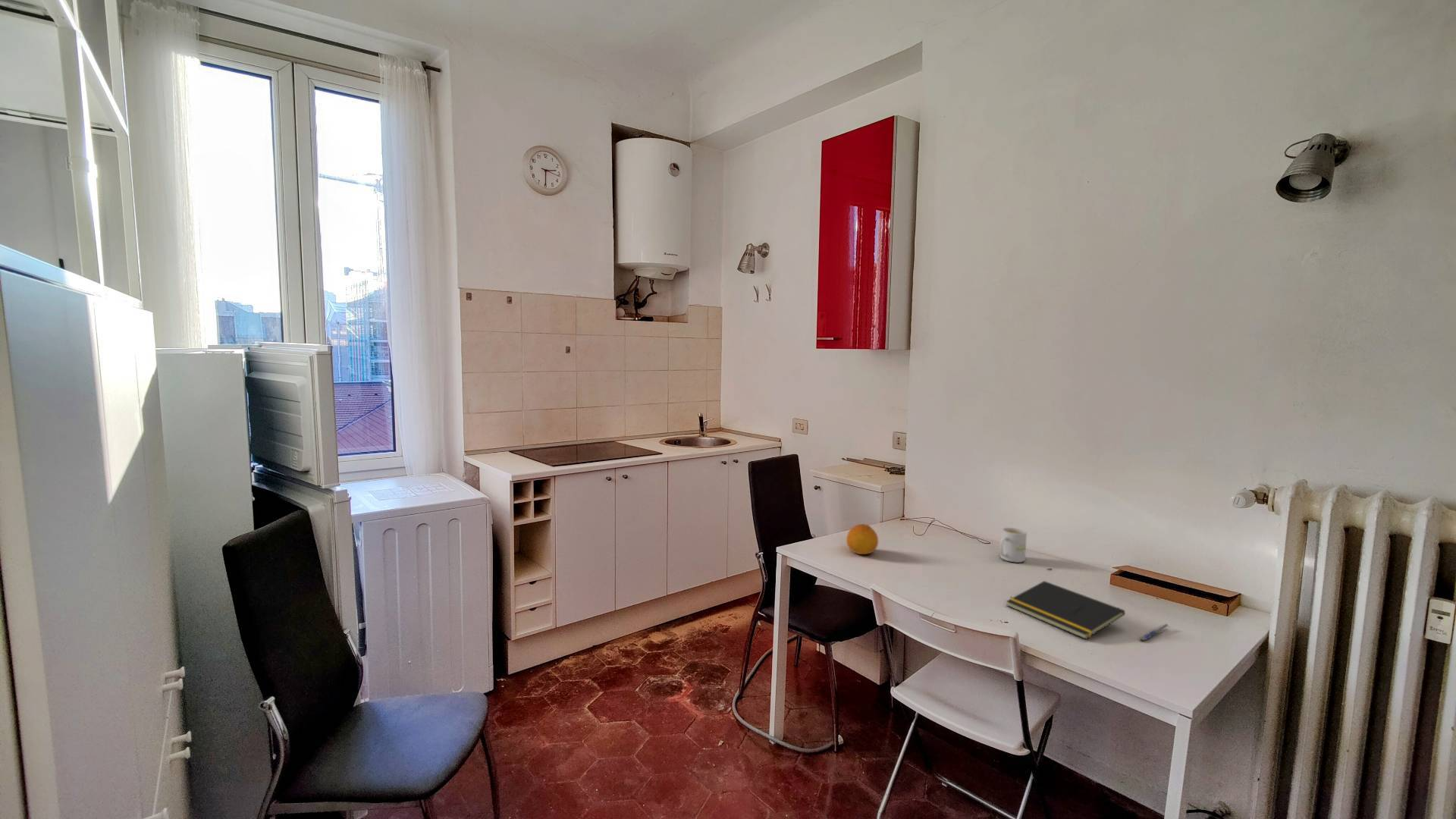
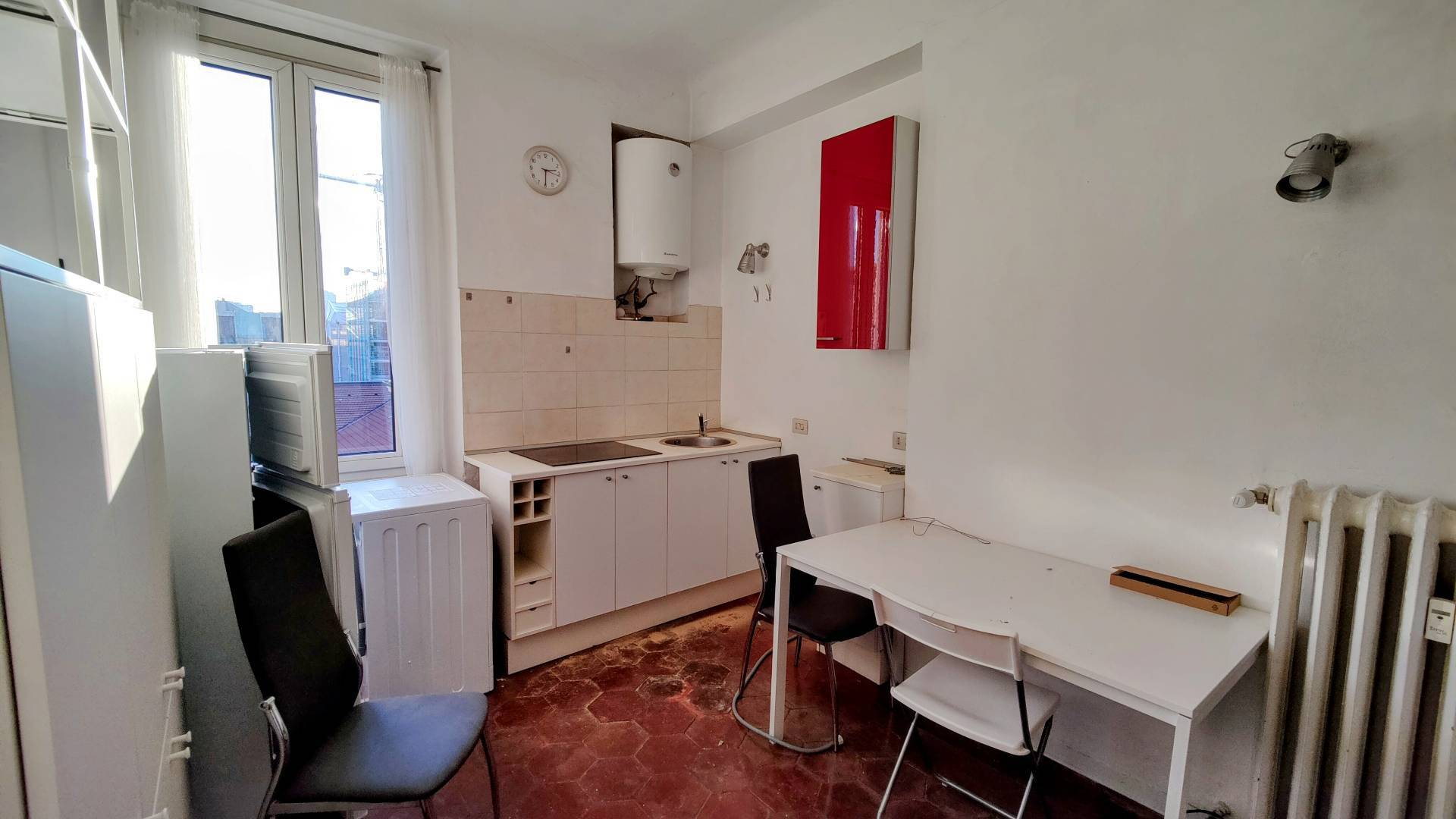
- mug [999,527,1028,563]
- pen [1138,623,1171,642]
- fruit [846,523,879,555]
- notepad [1006,580,1125,640]
